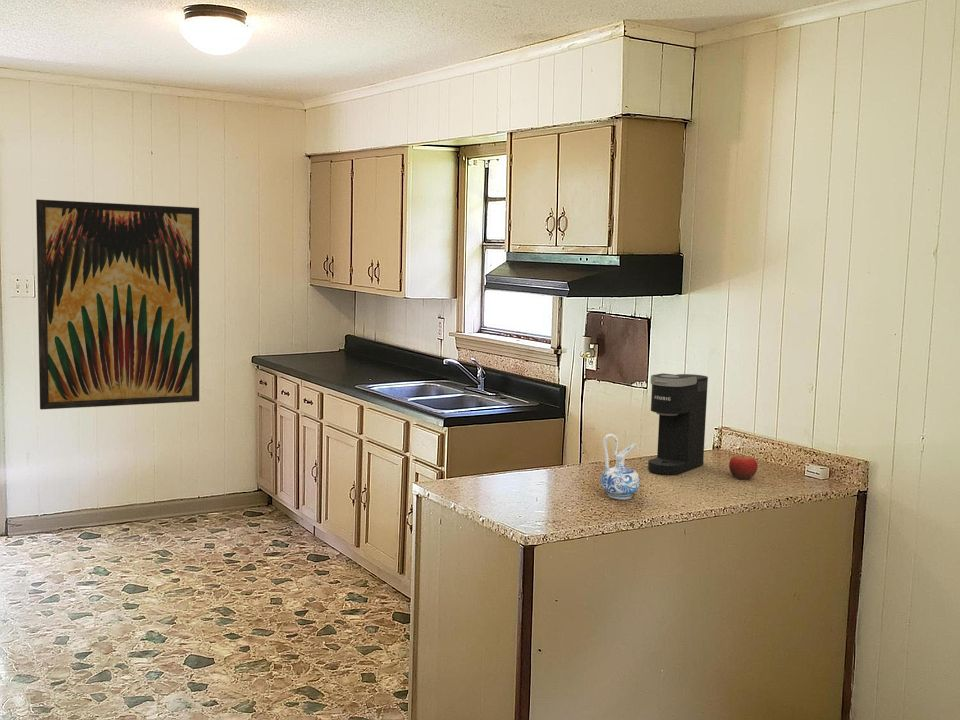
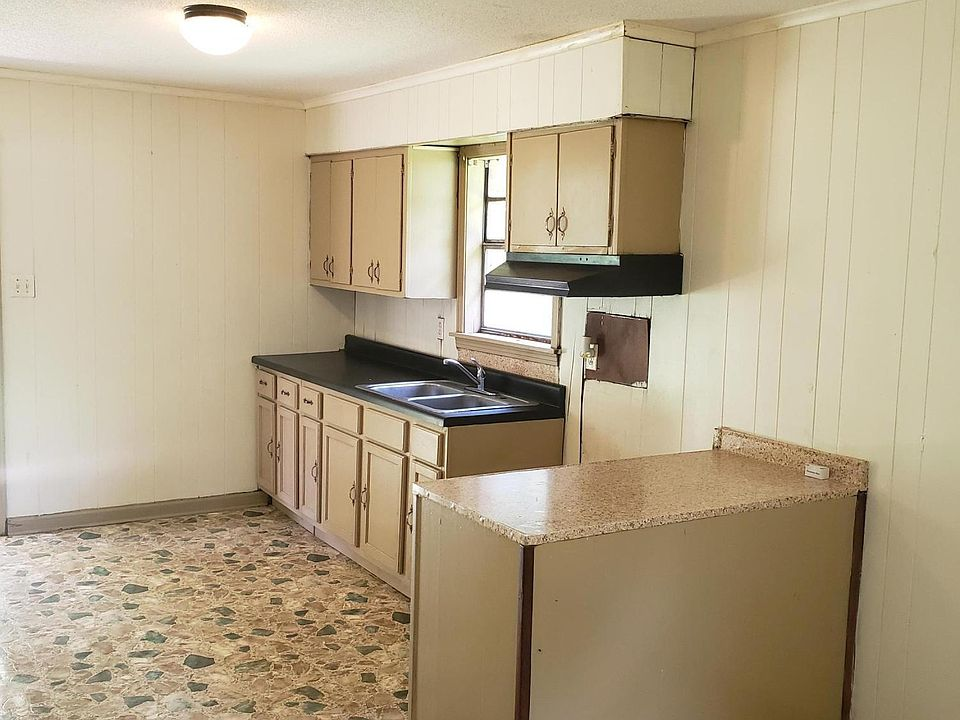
- fruit [728,452,759,480]
- ceramic pitcher [600,433,641,501]
- coffee maker [647,372,709,475]
- wall art [35,198,200,411]
